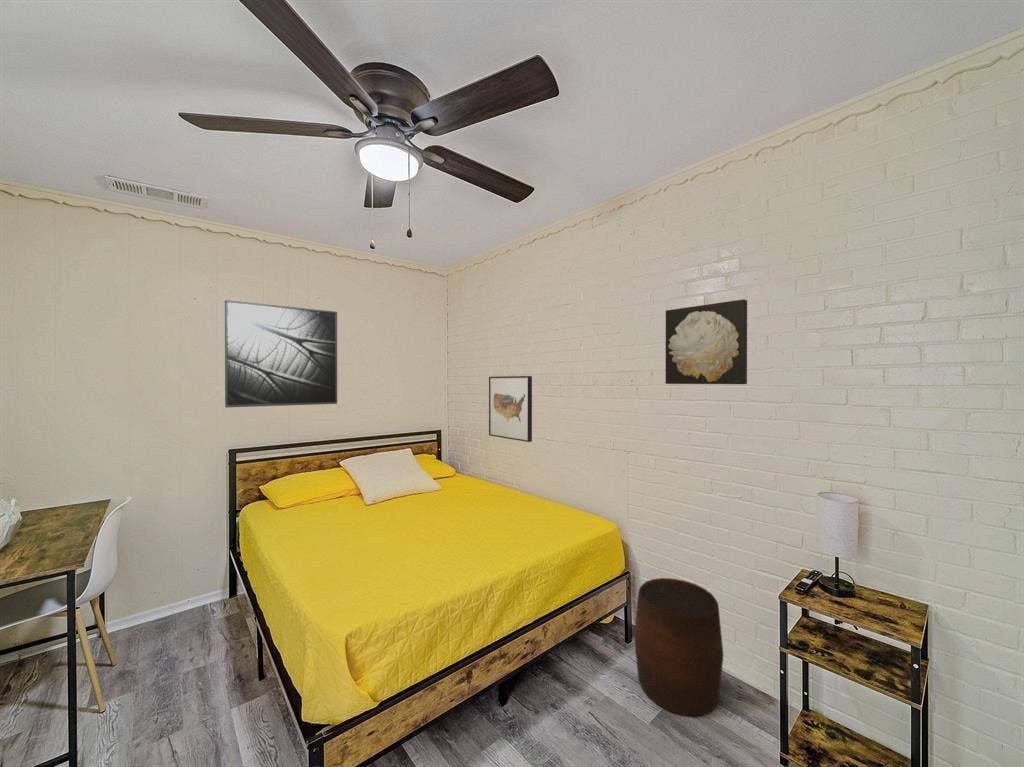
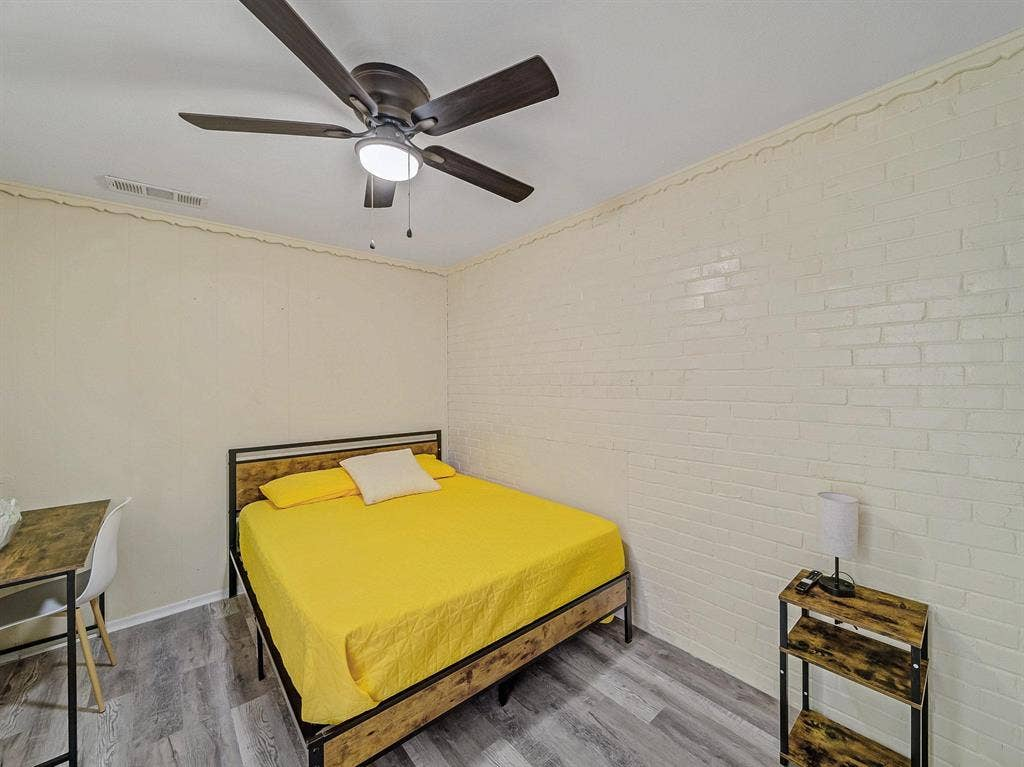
- stool [633,577,724,717]
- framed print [224,299,338,408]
- wall art [488,375,533,443]
- wall art [665,298,748,385]
